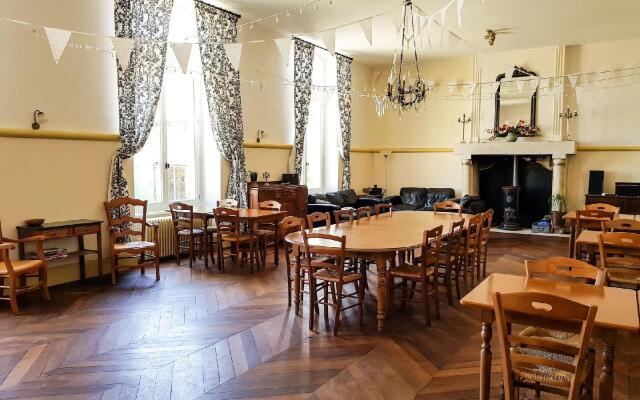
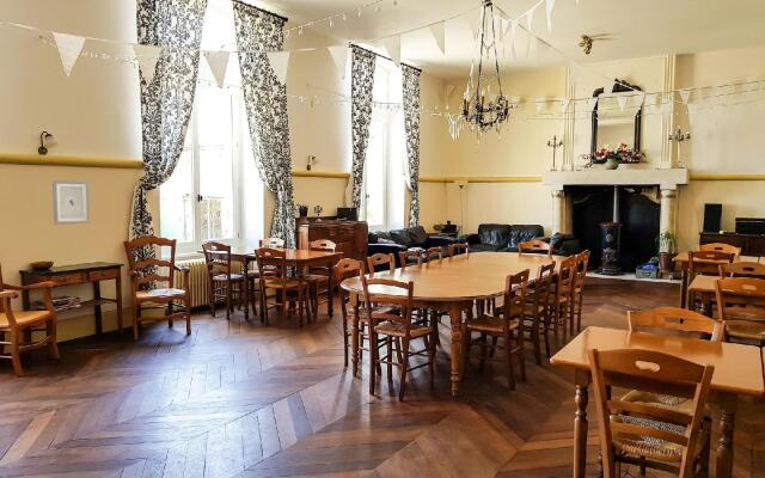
+ wall art [51,179,91,226]
